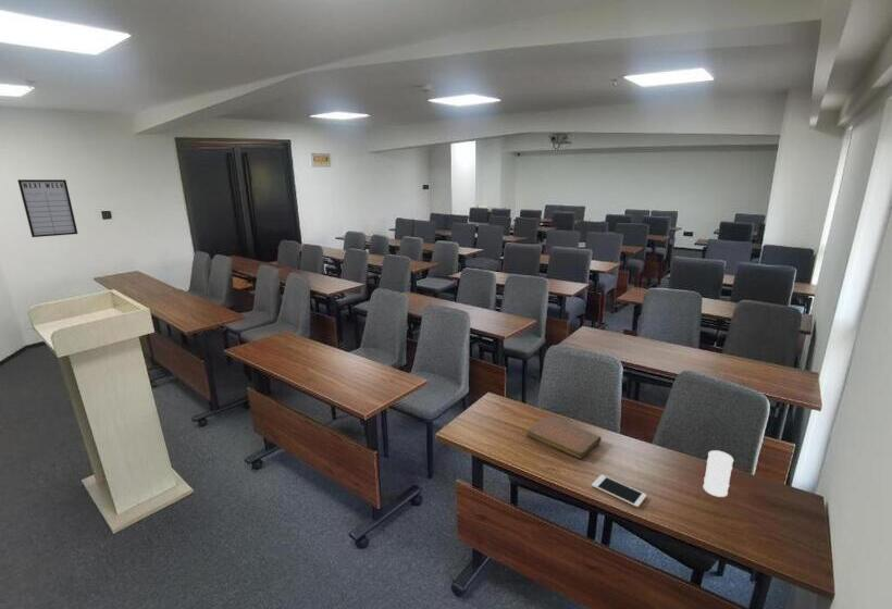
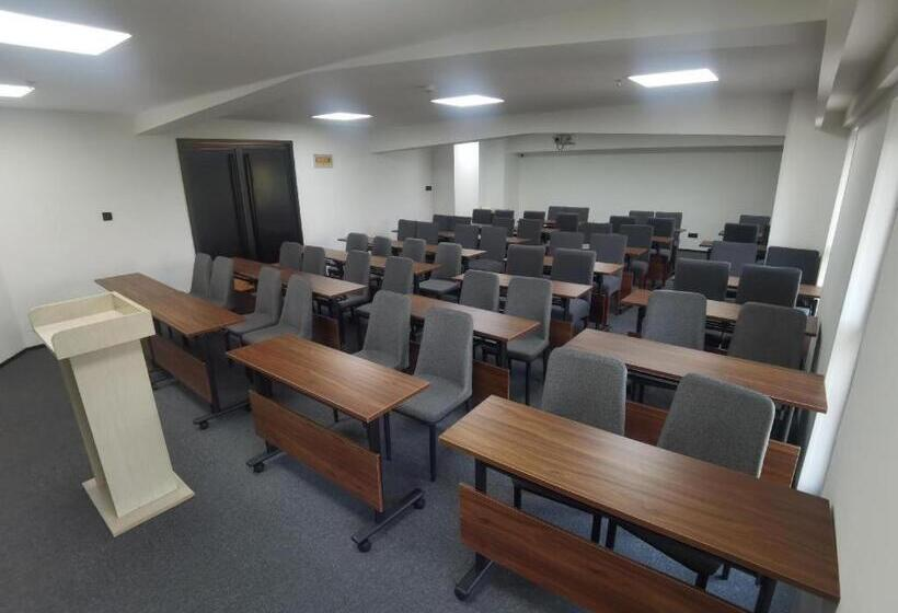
- writing board [16,178,78,238]
- cell phone [591,474,647,508]
- barrel [702,449,734,498]
- notebook [525,415,603,460]
